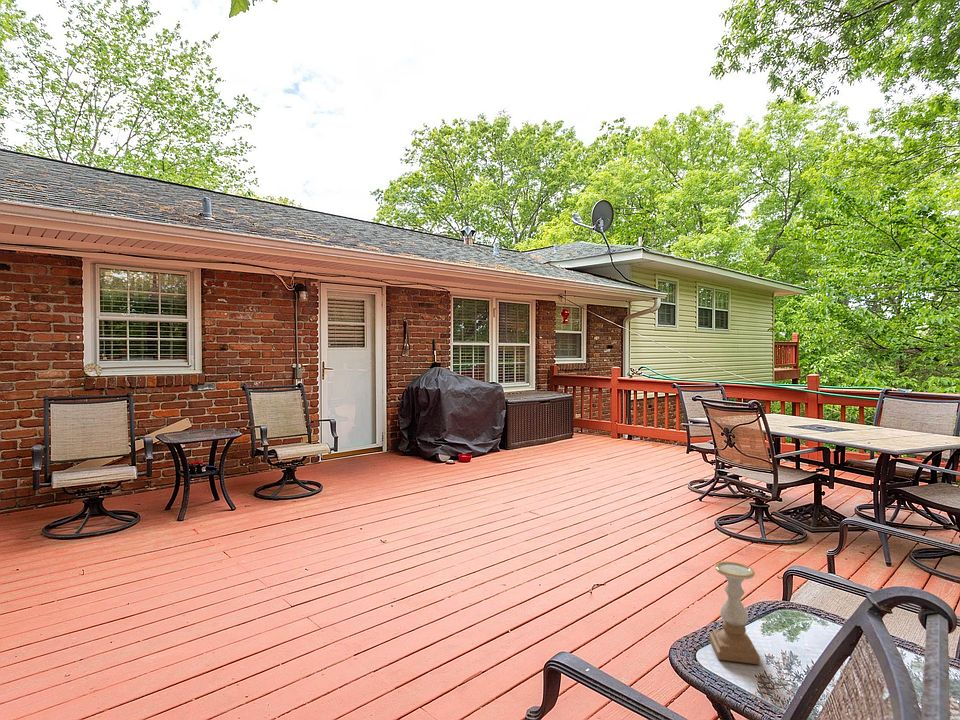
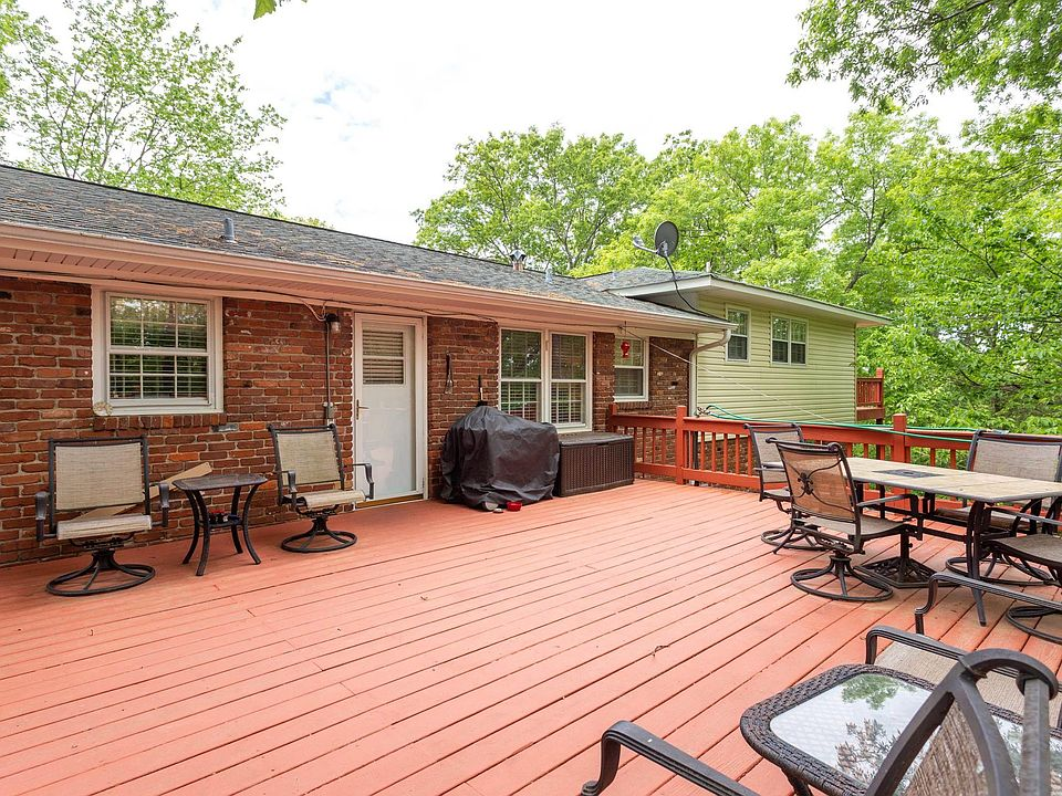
- candle holder [708,561,761,665]
